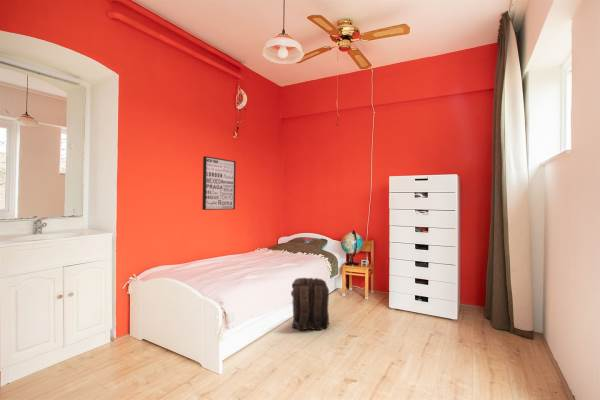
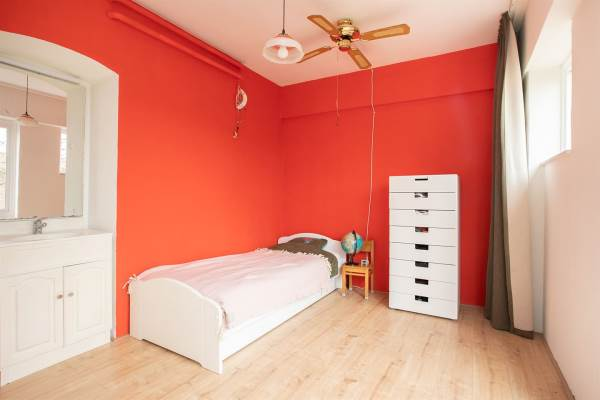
- wall art [202,155,237,211]
- backpack [290,277,331,332]
